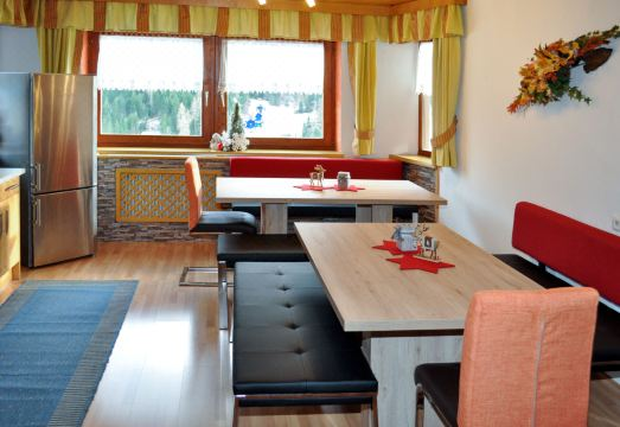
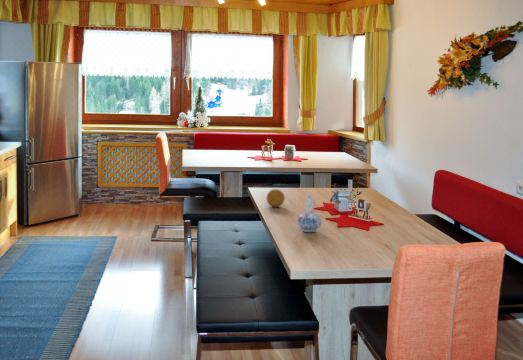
+ fruit [266,188,286,208]
+ ceramic pitcher [297,192,322,233]
